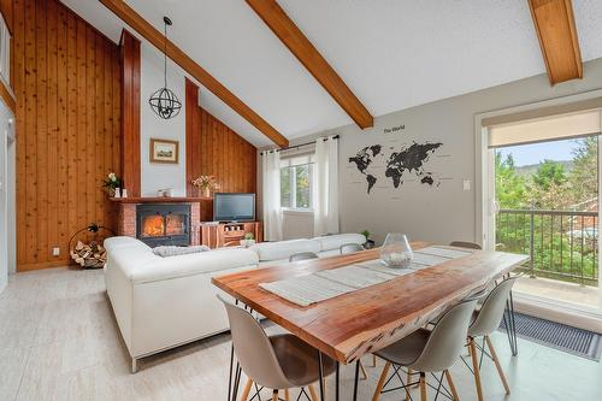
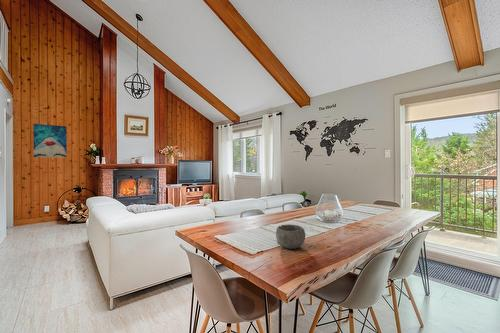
+ wall art [32,123,68,158]
+ bowl [275,223,306,250]
